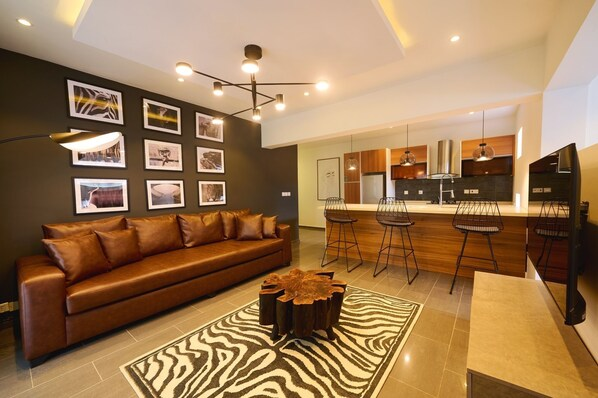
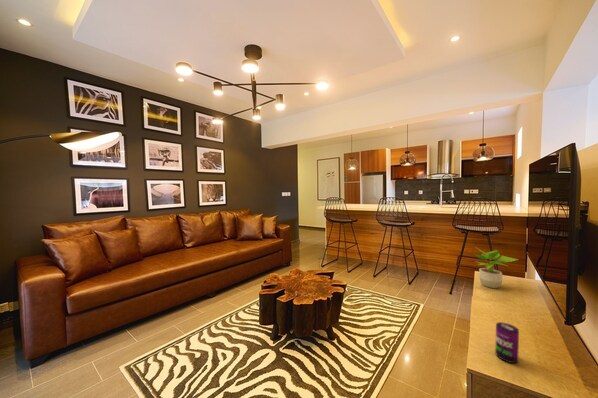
+ beverage can [494,321,520,364]
+ potted plant [473,246,519,289]
